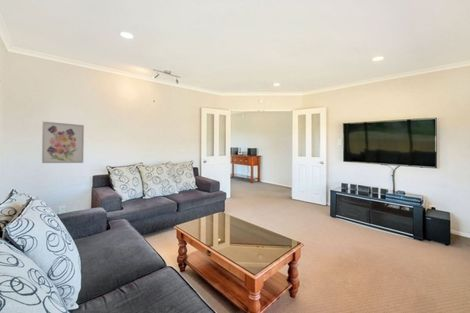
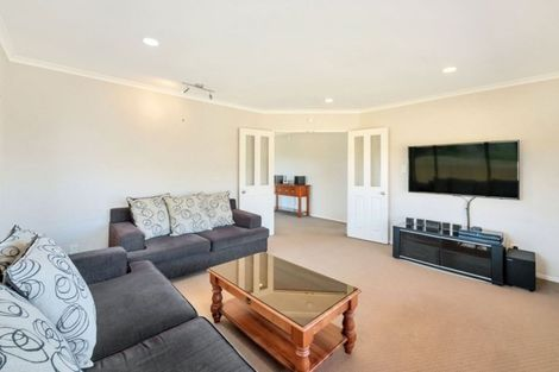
- wall art [41,120,85,164]
